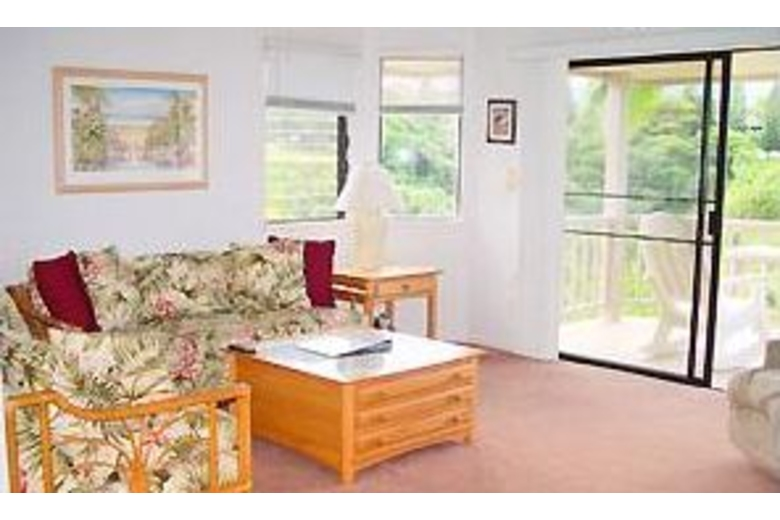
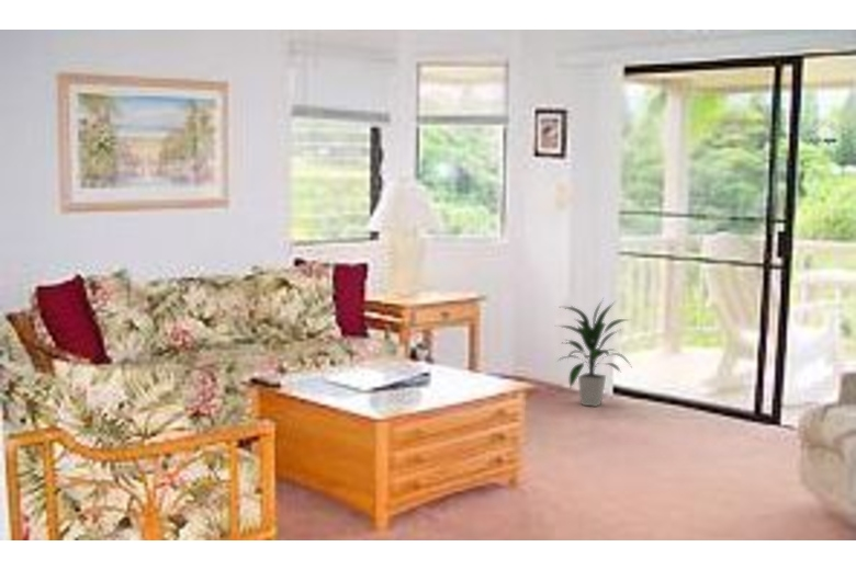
+ indoor plant [552,298,632,408]
